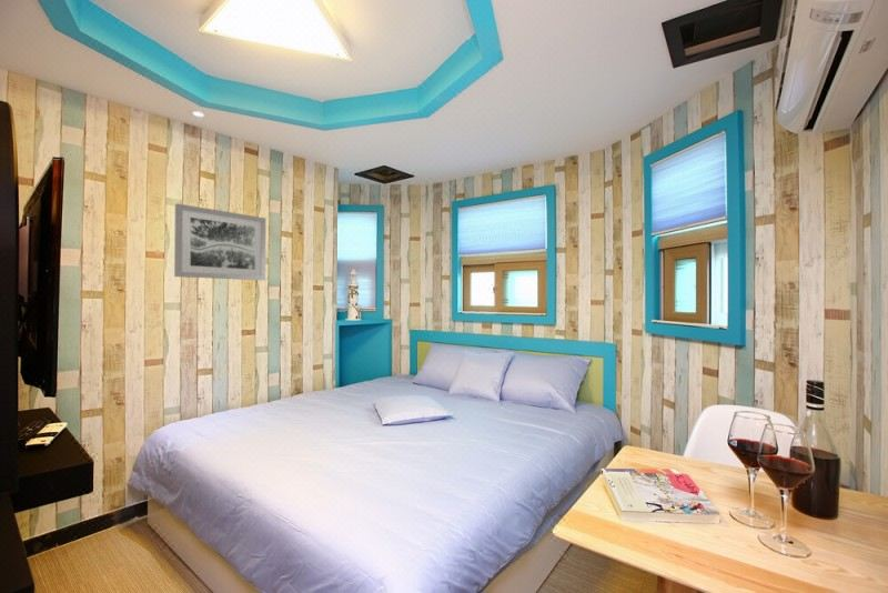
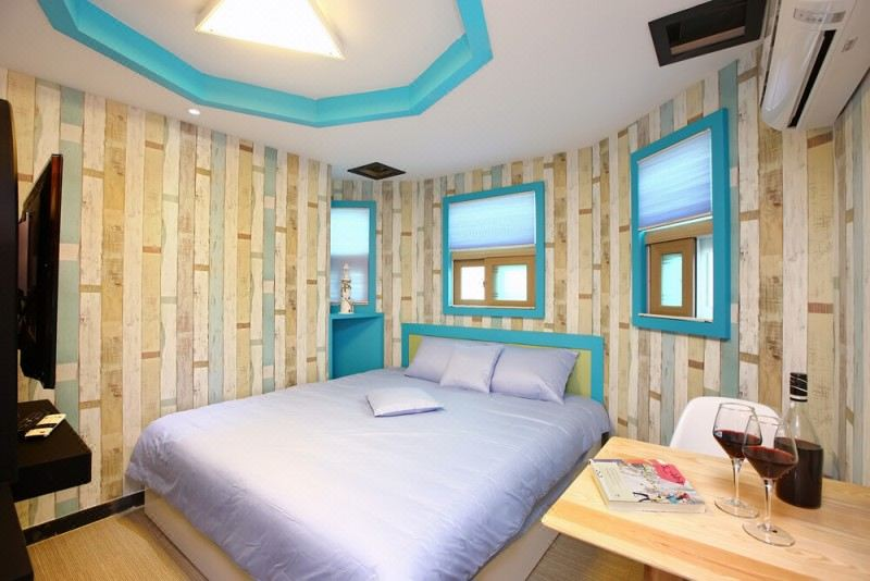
- wall art [173,202,266,281]
